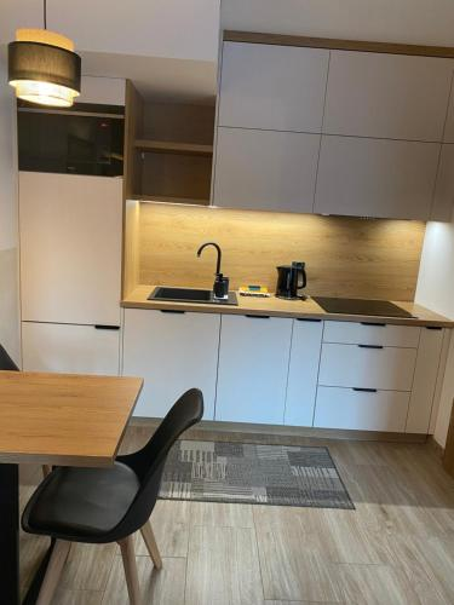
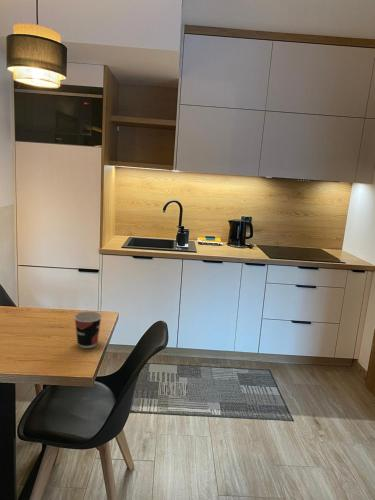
+ cup [73,311,103,349]
